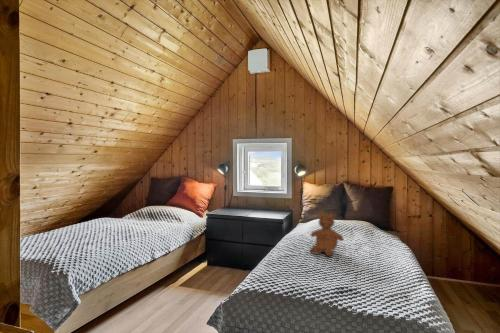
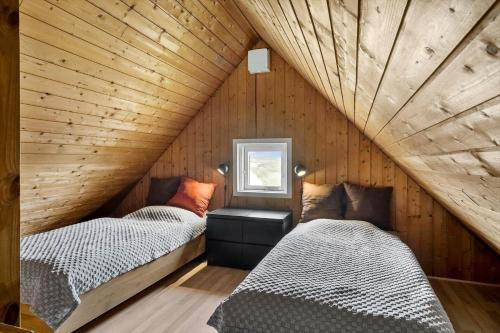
- teddy bear [309,210,344,257]
